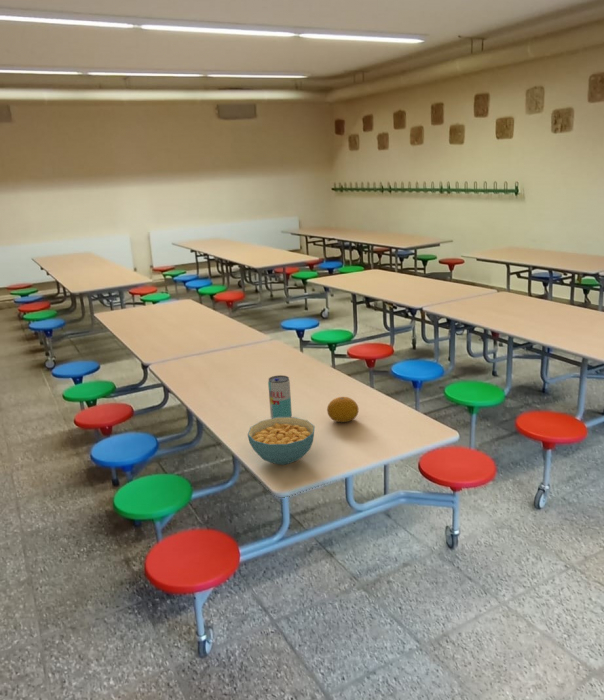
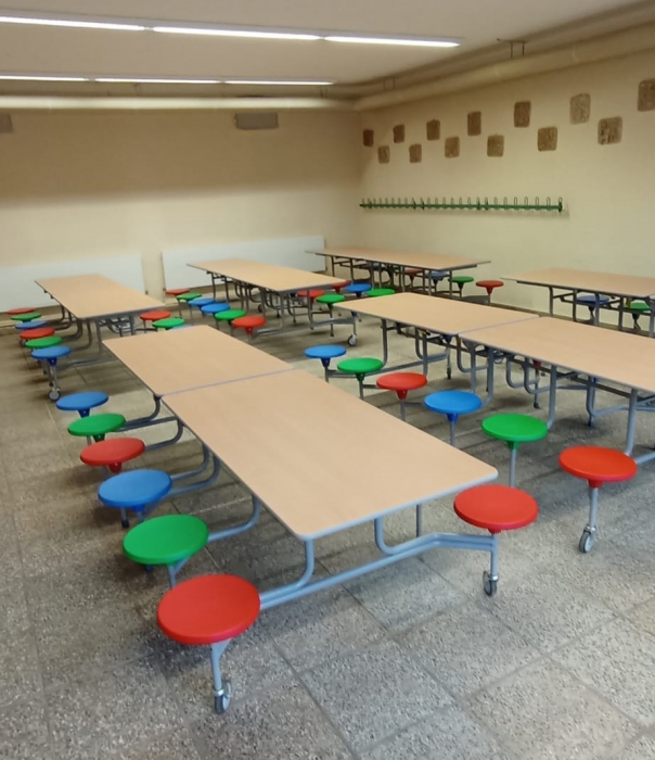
- cereal bowl [247,416,316,466]
- beverage can [267,374,293,419]
- fruit [326,396,359,423]
